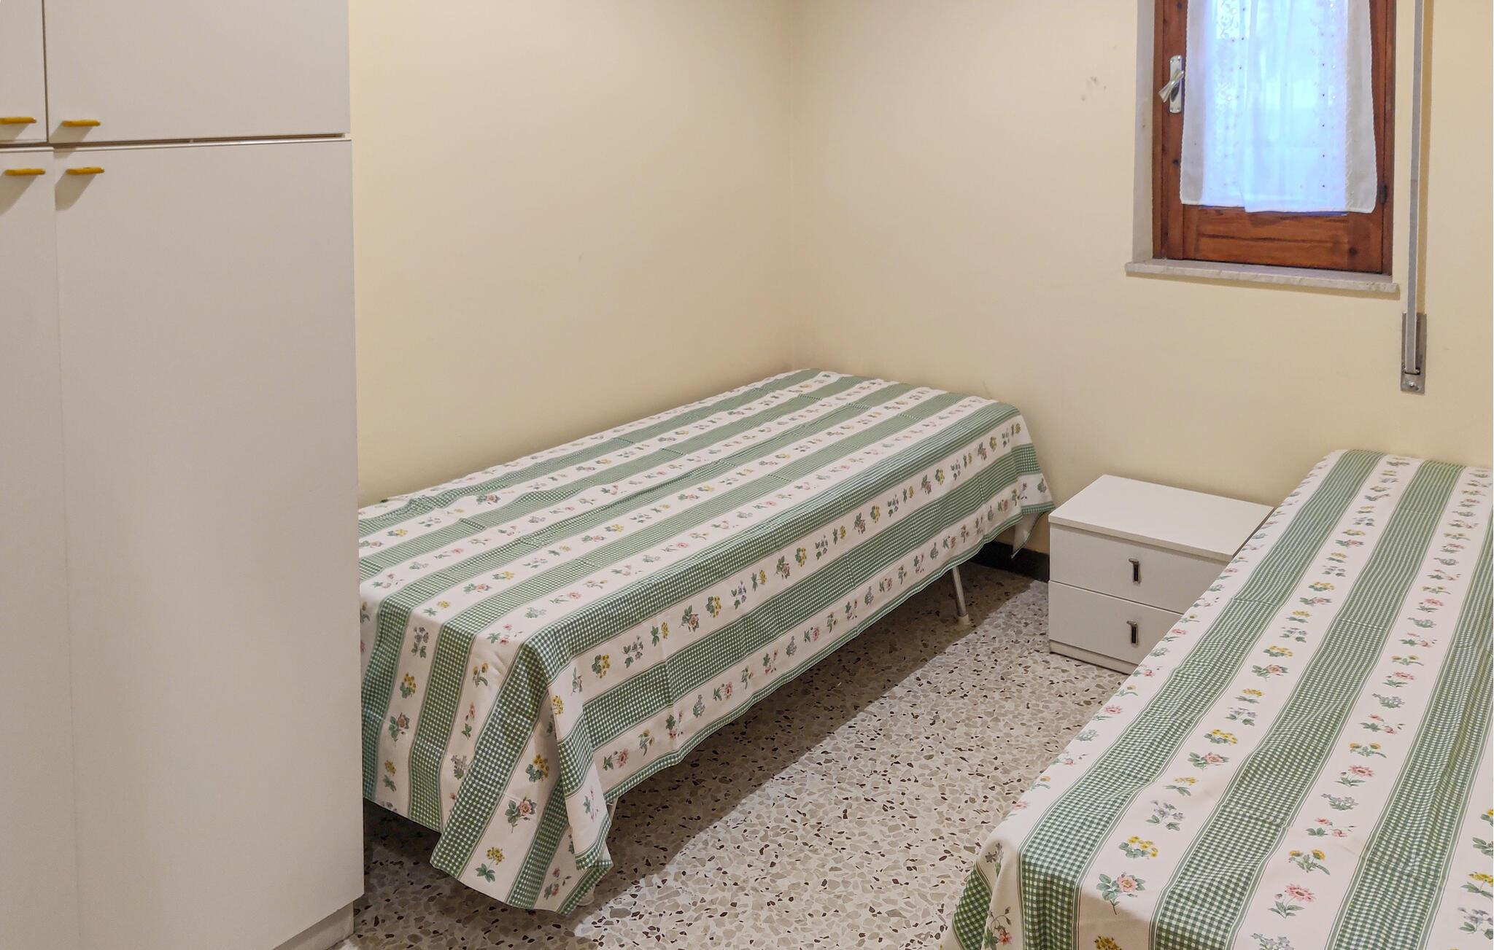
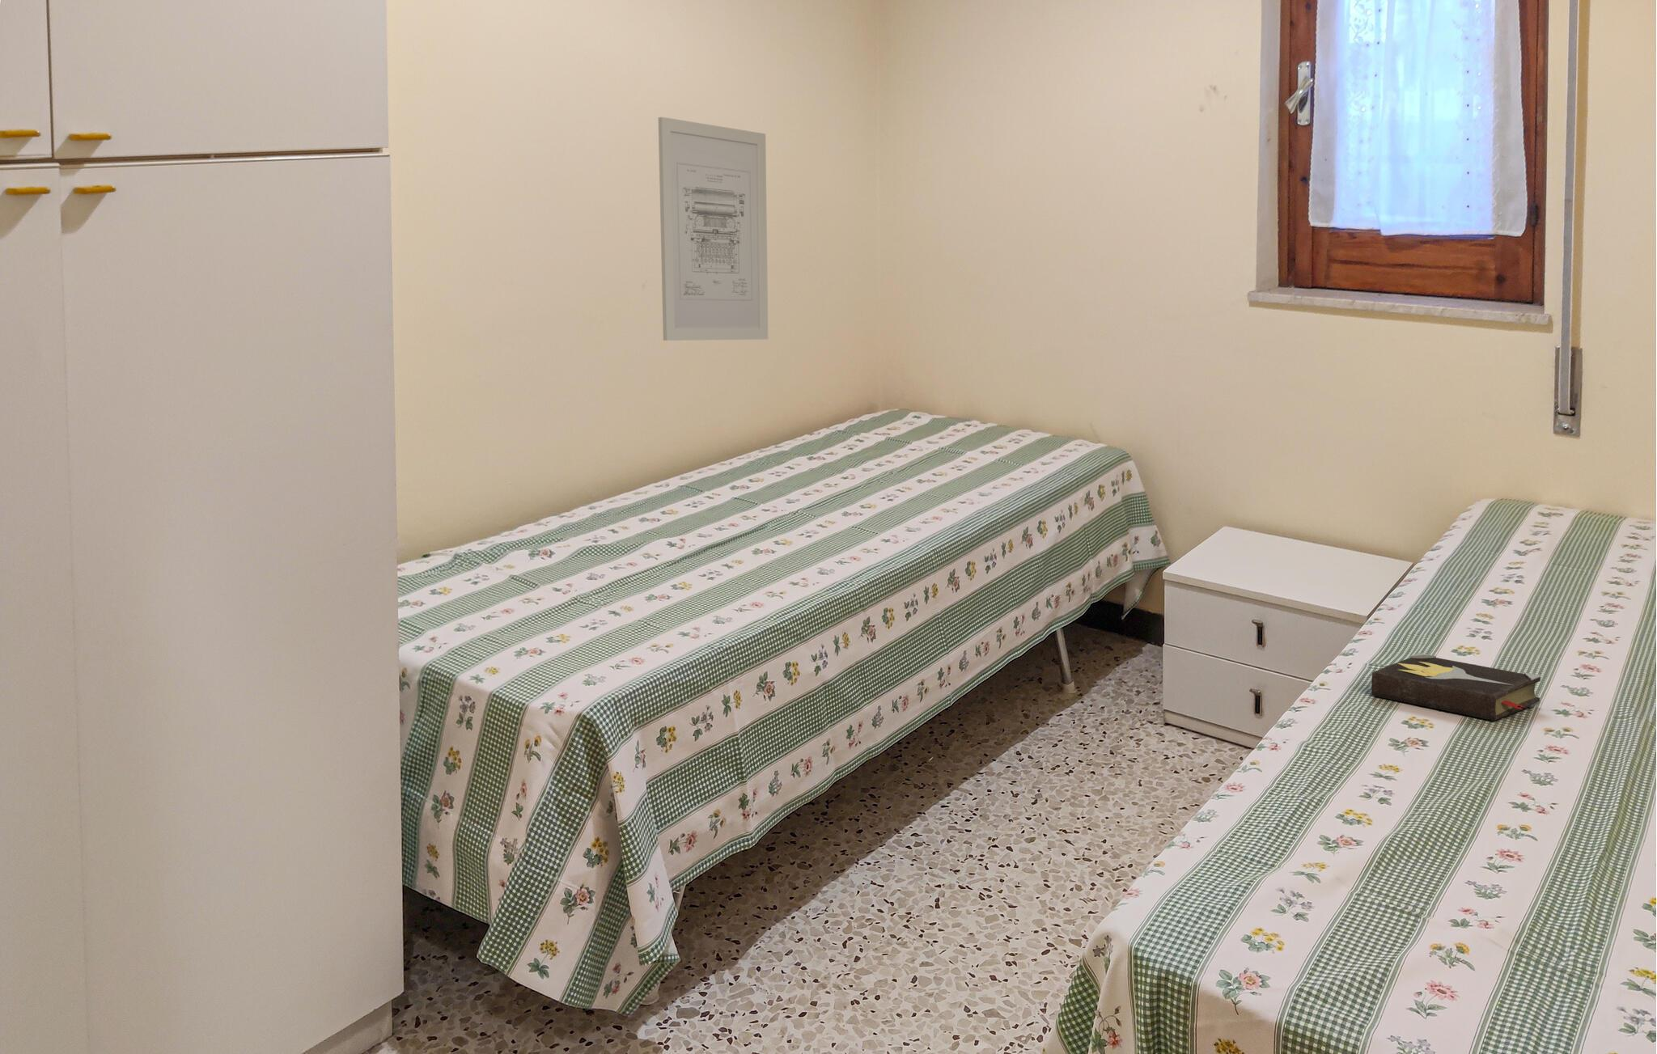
+ wall art [658,116,768,342]
+ hardback book [1371,652,1541,722]
